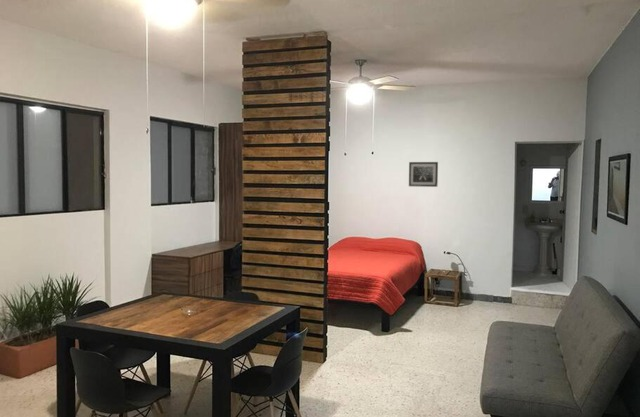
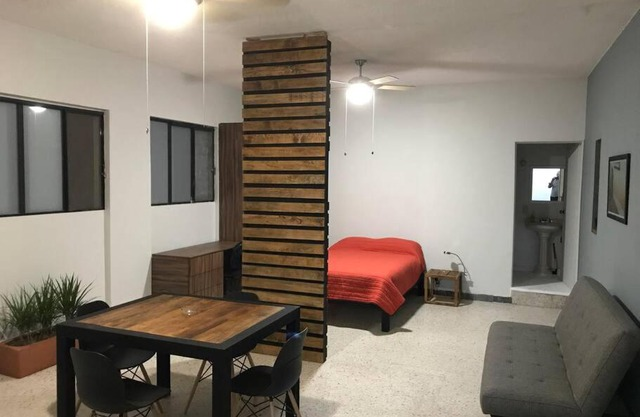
- wall art [408,161,439,188]
